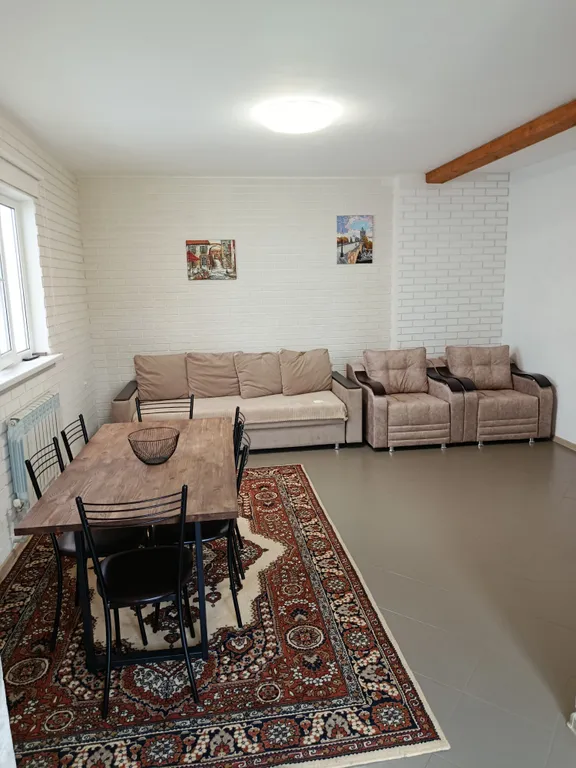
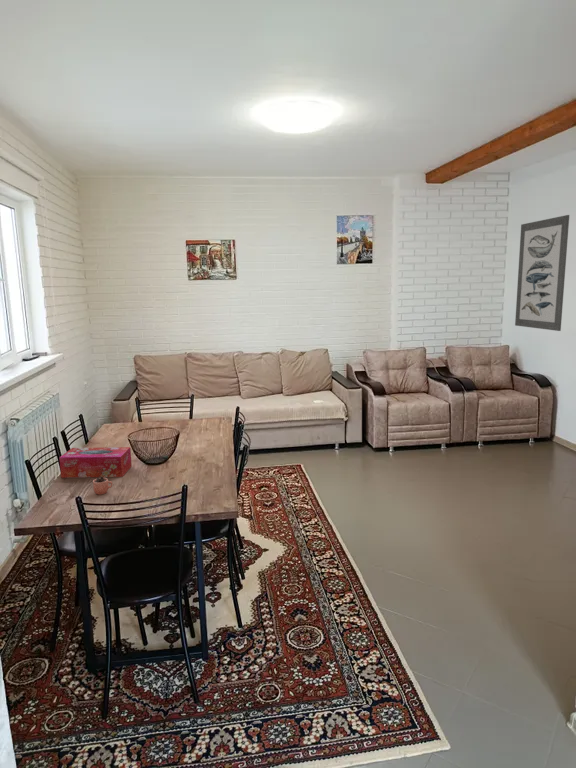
+ wall art [514,214,570,332]
+ tissue box [58,446,133,479]
+ cocoa [92,470,113,495]
